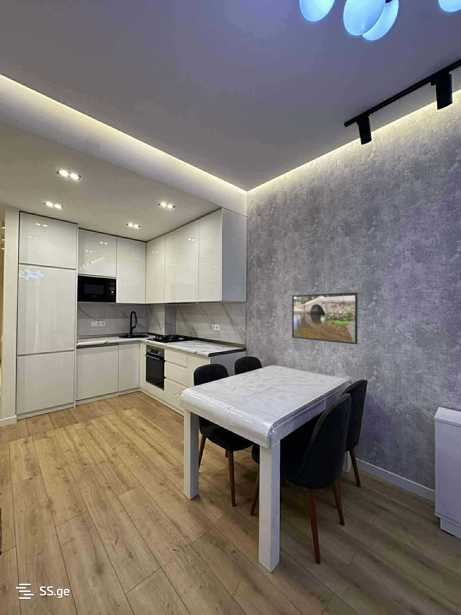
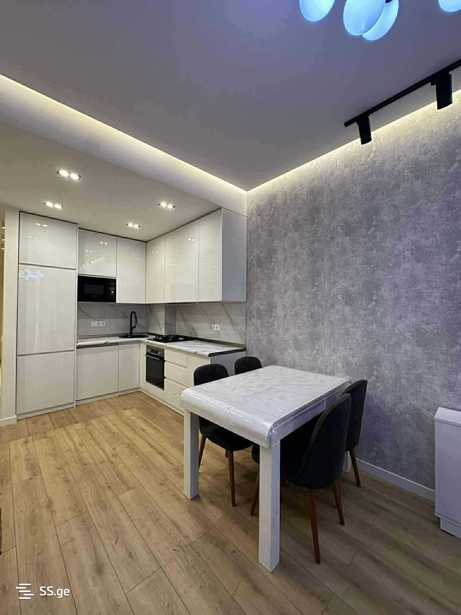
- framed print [291,291,359,345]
